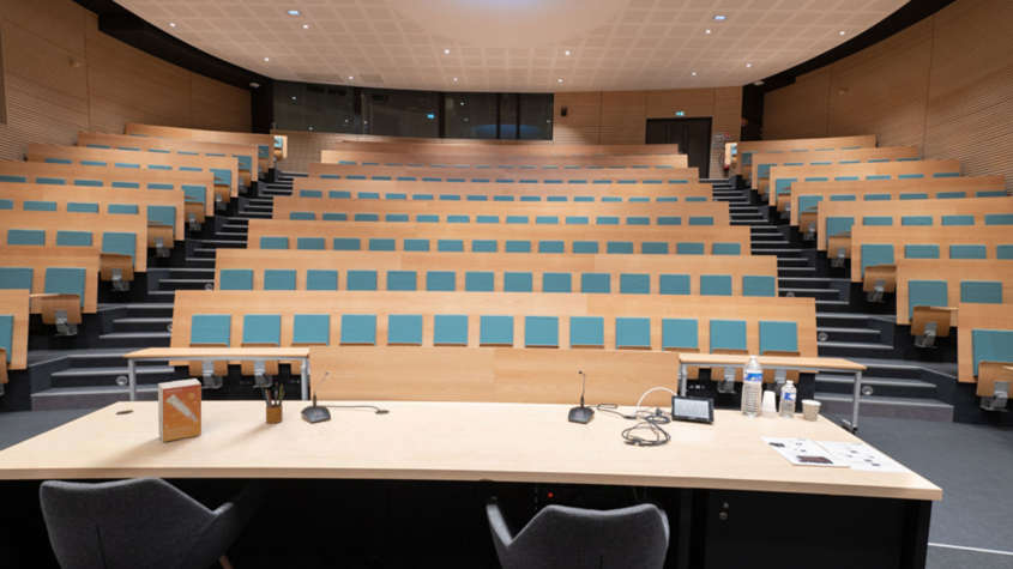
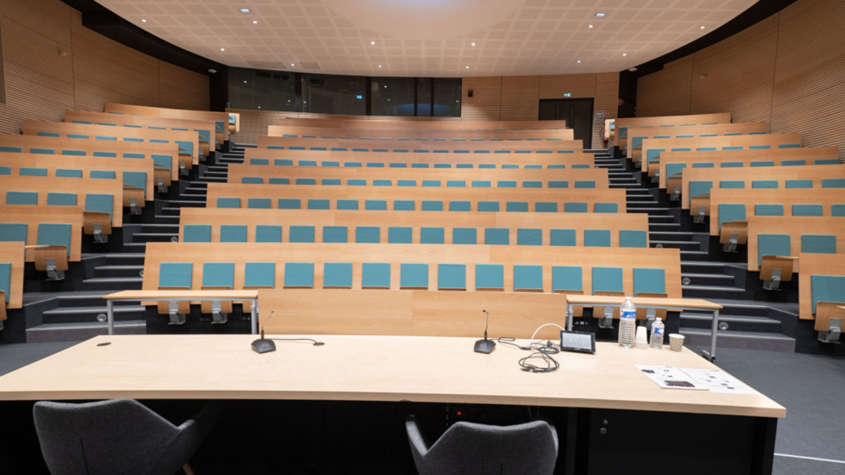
- small box [157,377,203,443]
- pencil box [260,382,285,424]
